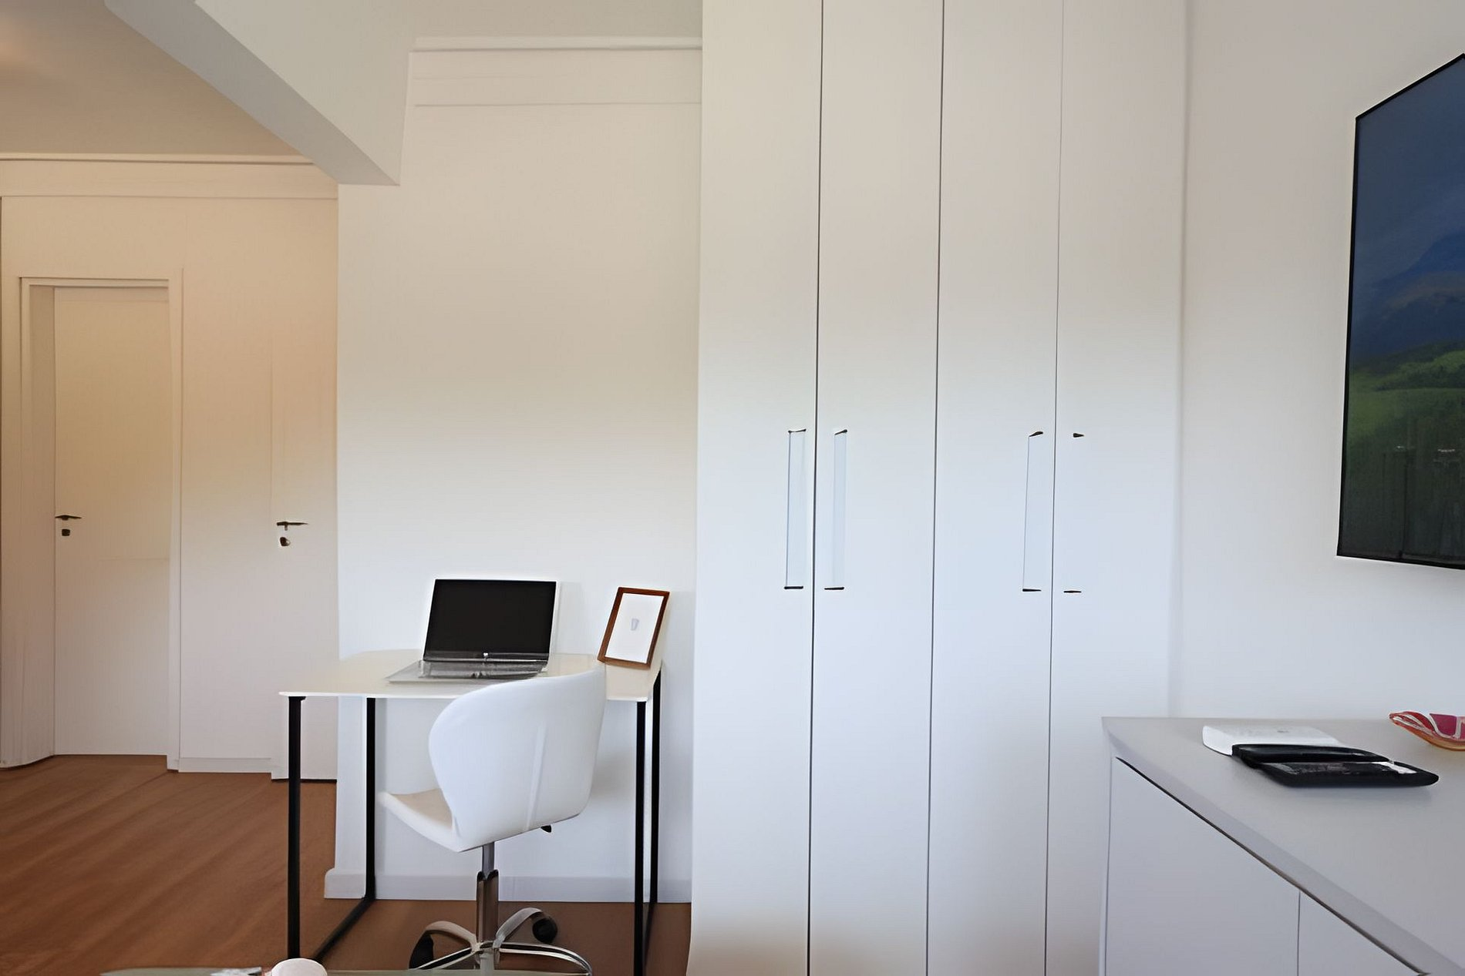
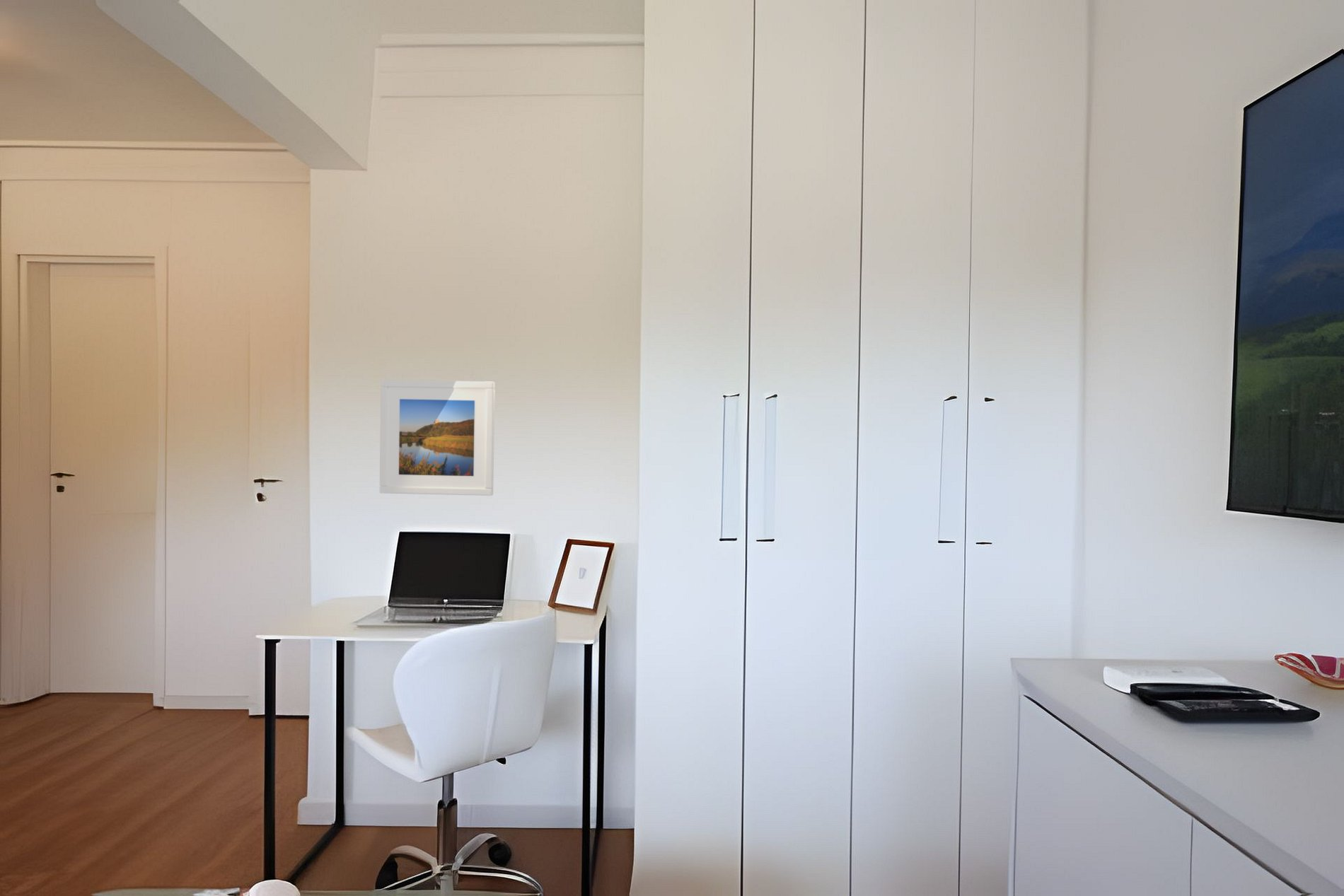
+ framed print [379,379,496,496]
